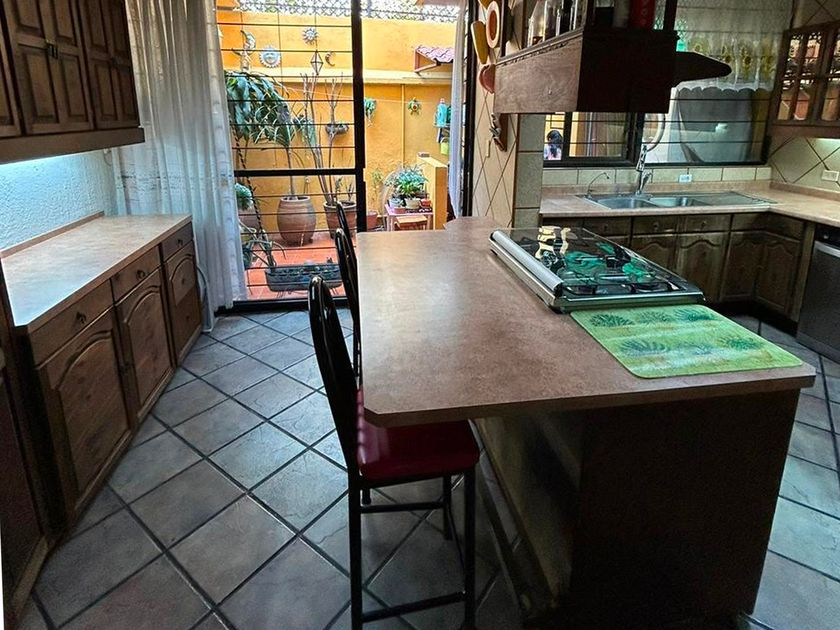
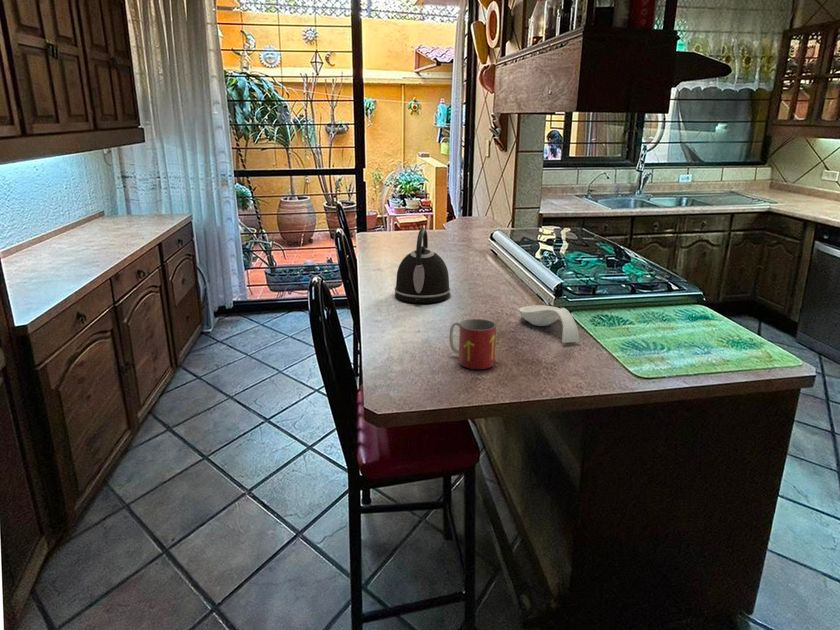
+ spoon rest [518,304,580,344]
+ mug [448,318,497,370]
+ kettle [394,227,452,304]
